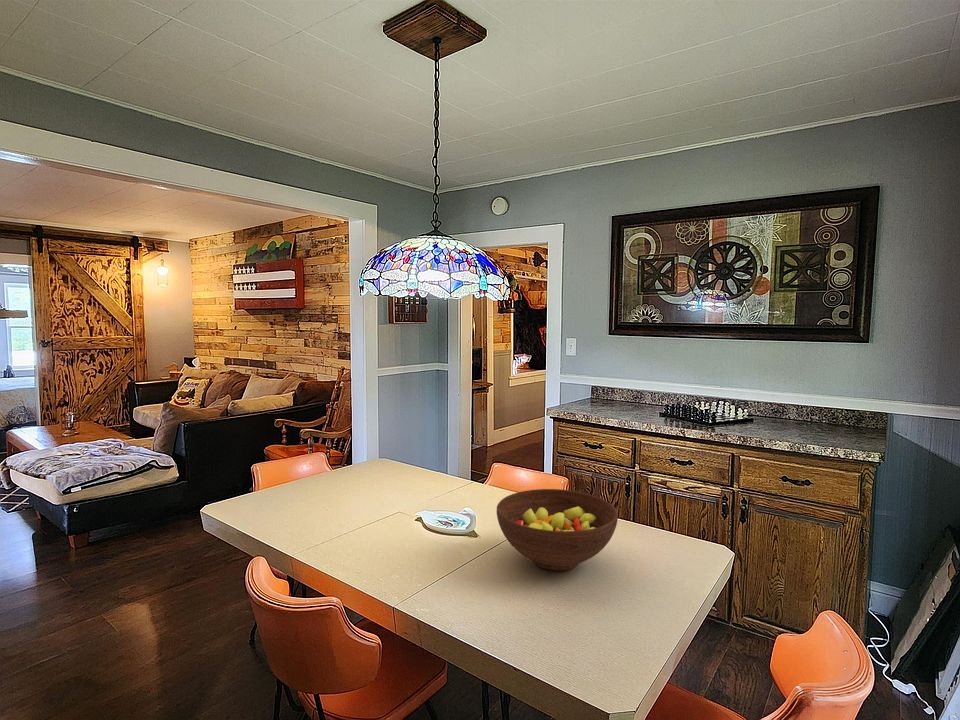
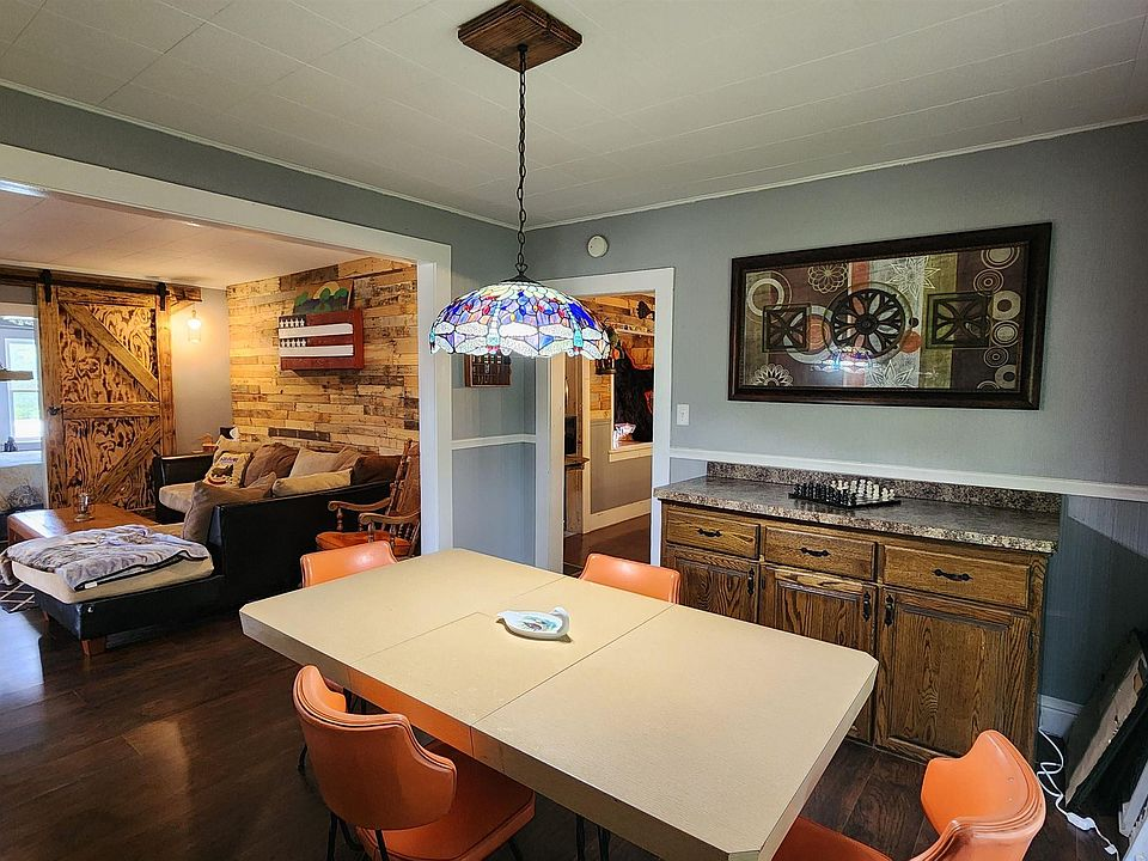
- fruit bowl [496,488,619,572]
